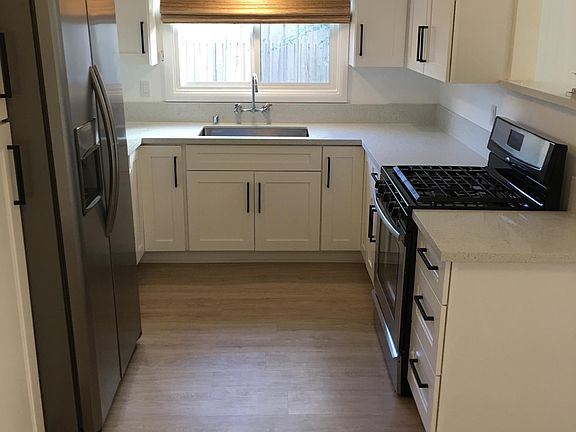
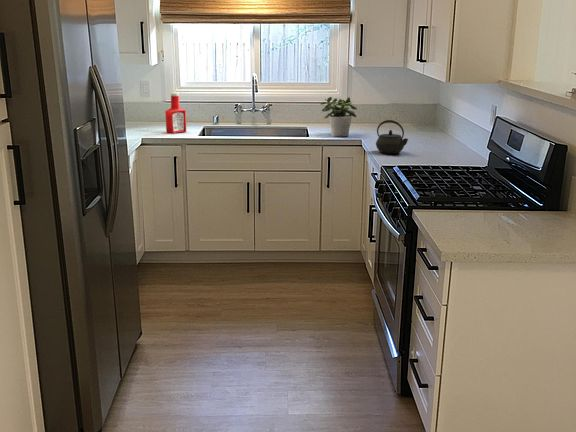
+ kettle [375,119,409,155]
+ soap bottle [164,92,187,134]
+ potted plant [319,96,358,138]
